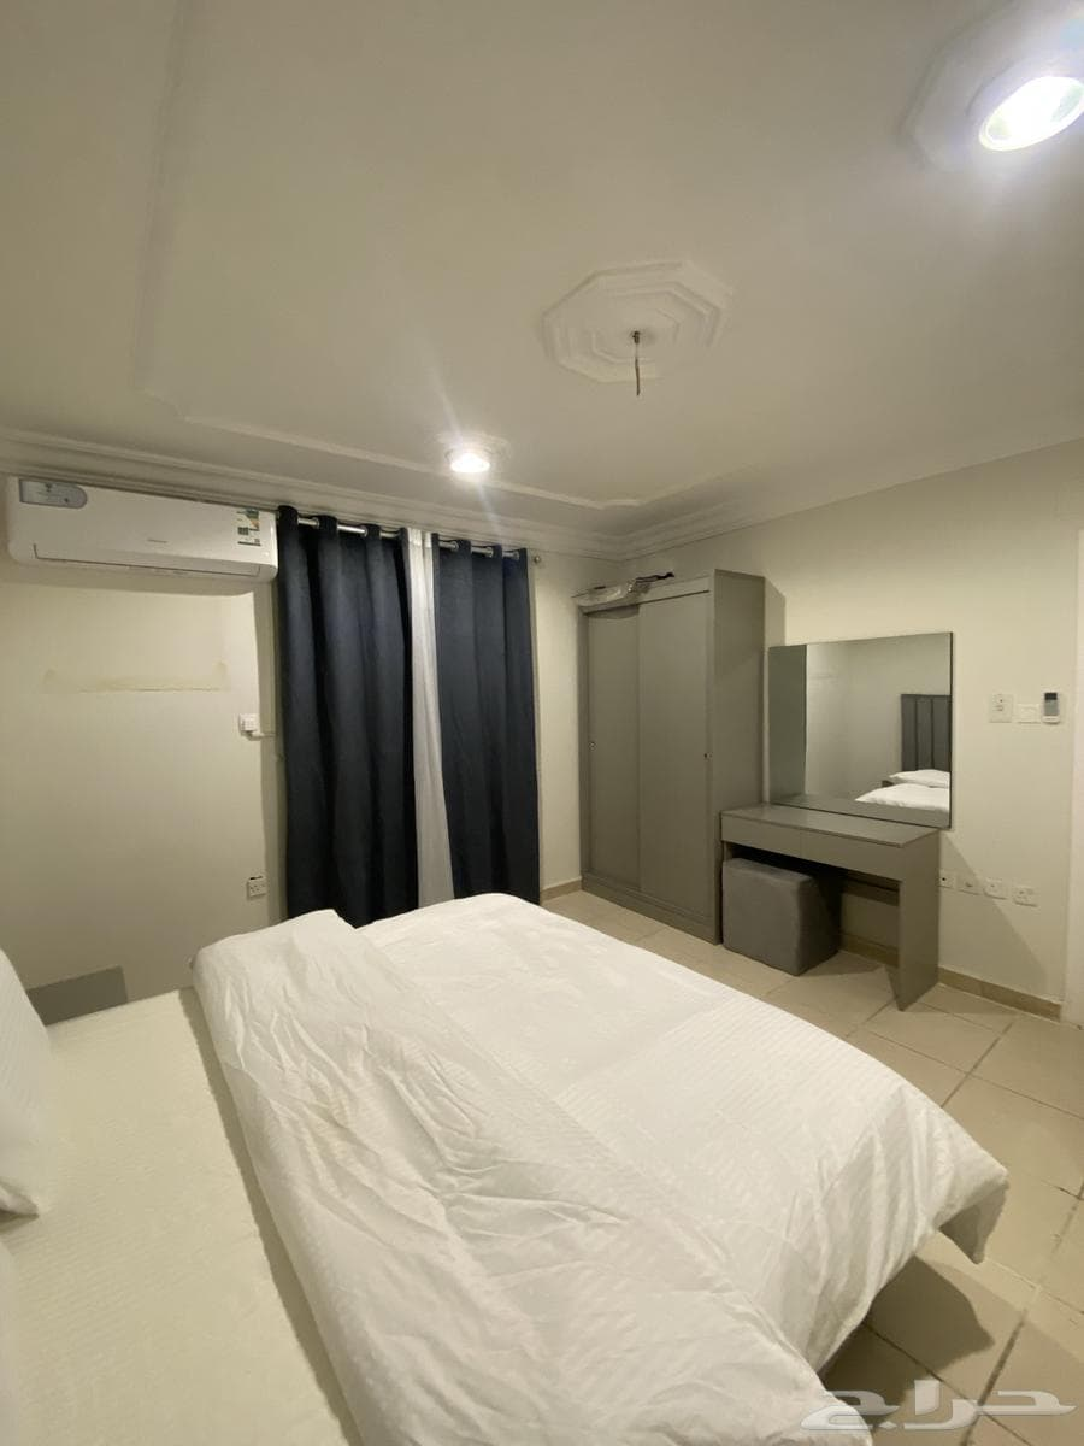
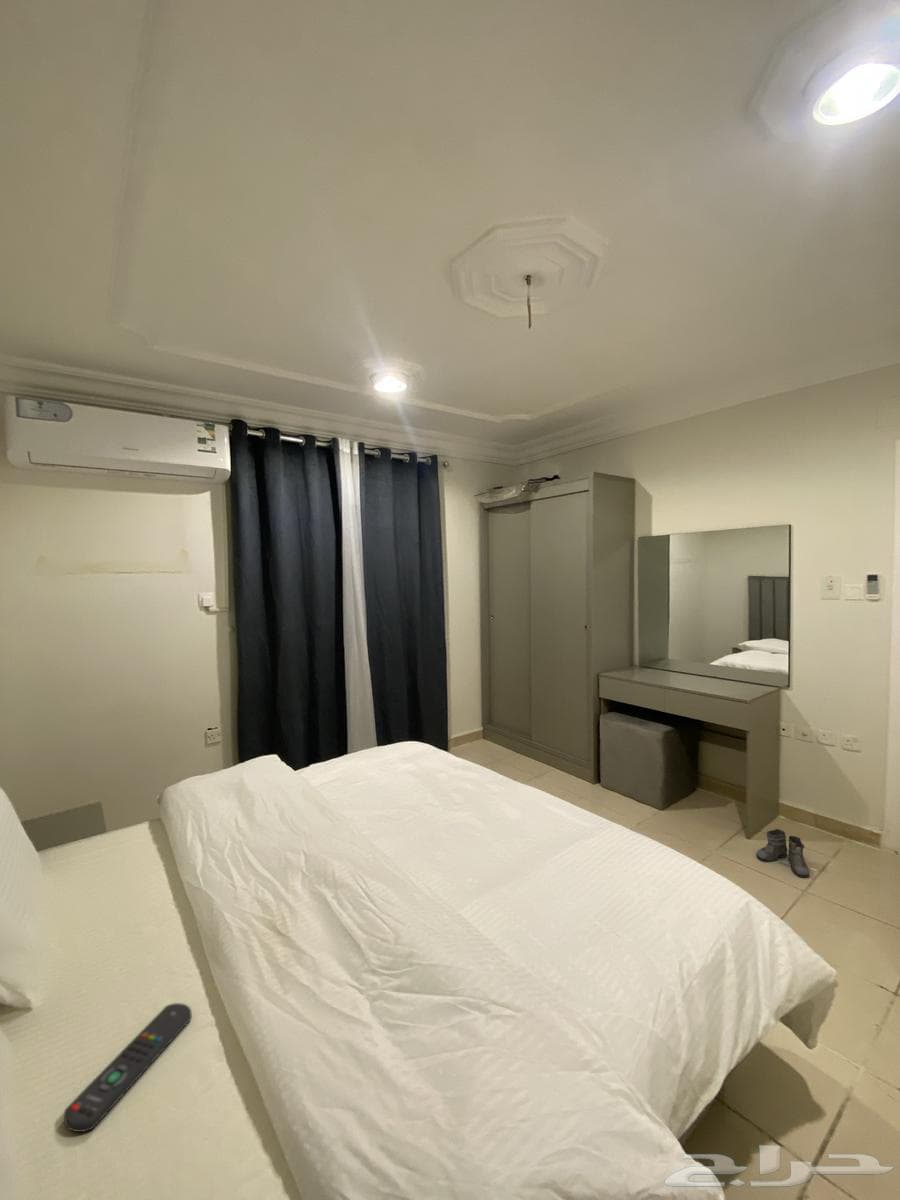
+ remote control [63,1002,193,1133]
+ boots [755,828,810,878]
